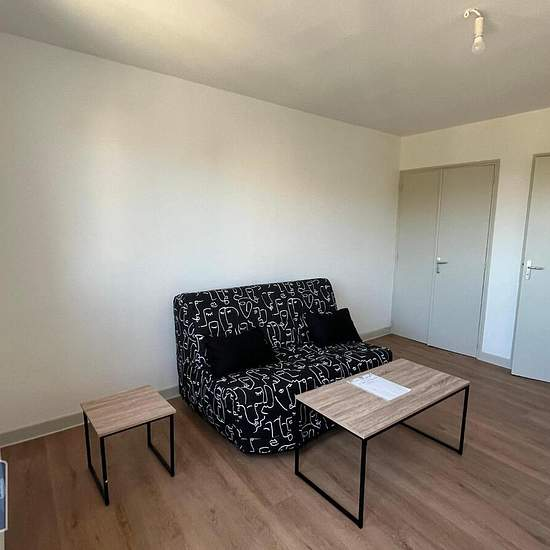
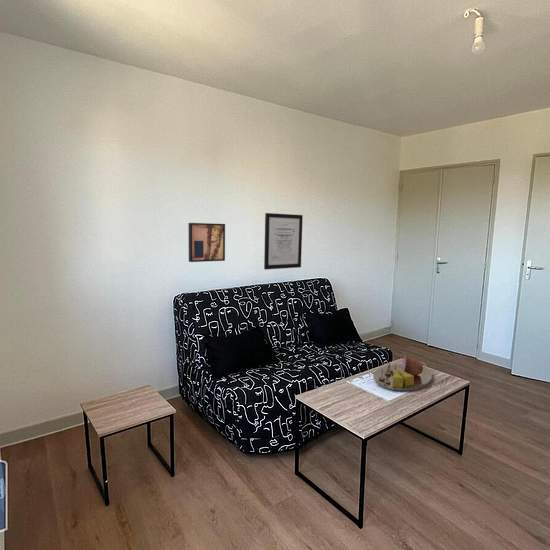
+ wall art [187,222,226,263]
+ serving tray [372,355,433,392]
+ wall art [263,212,304,271]
